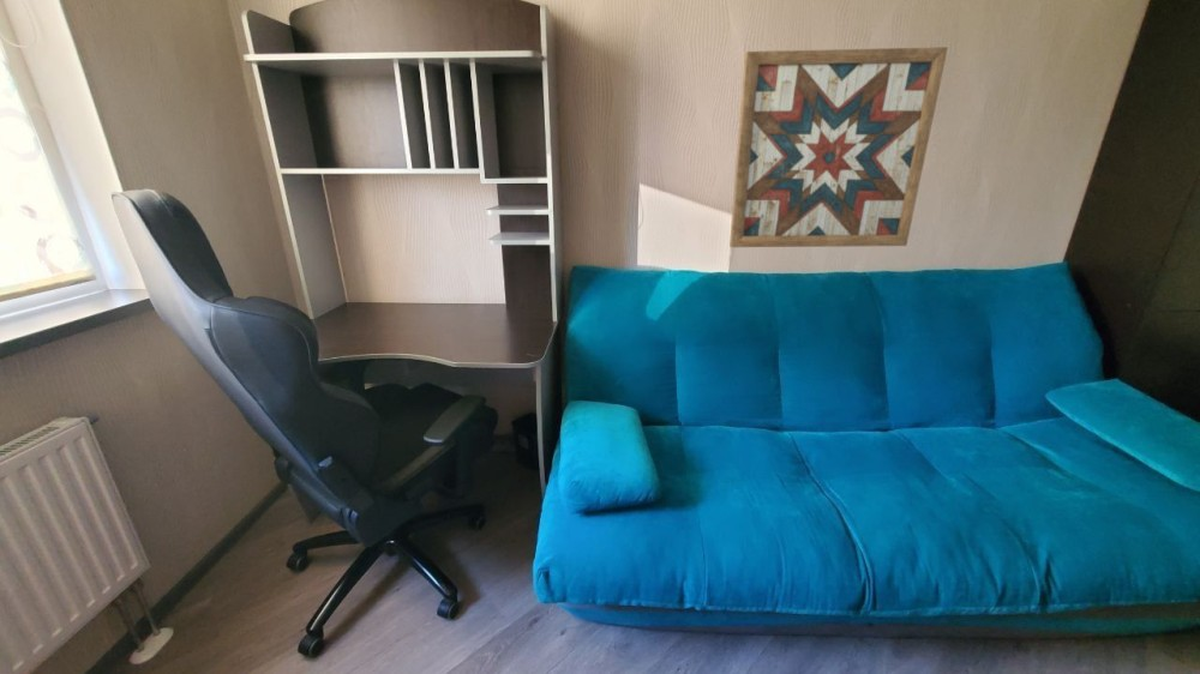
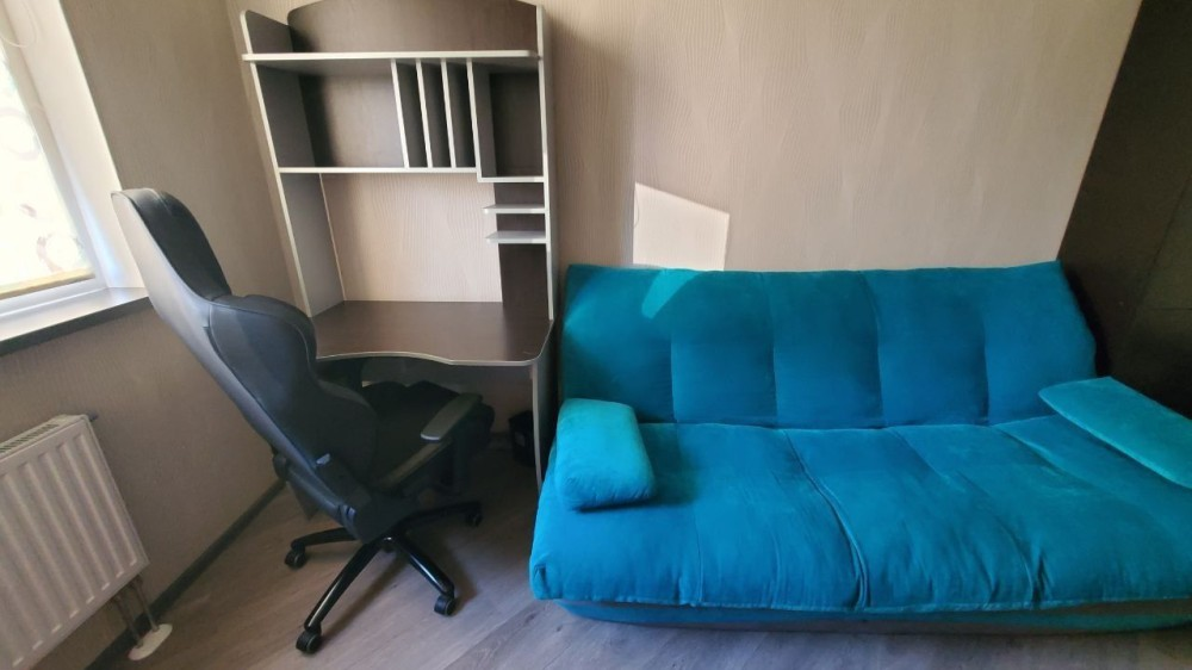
- wall art [728,46,949,248]
